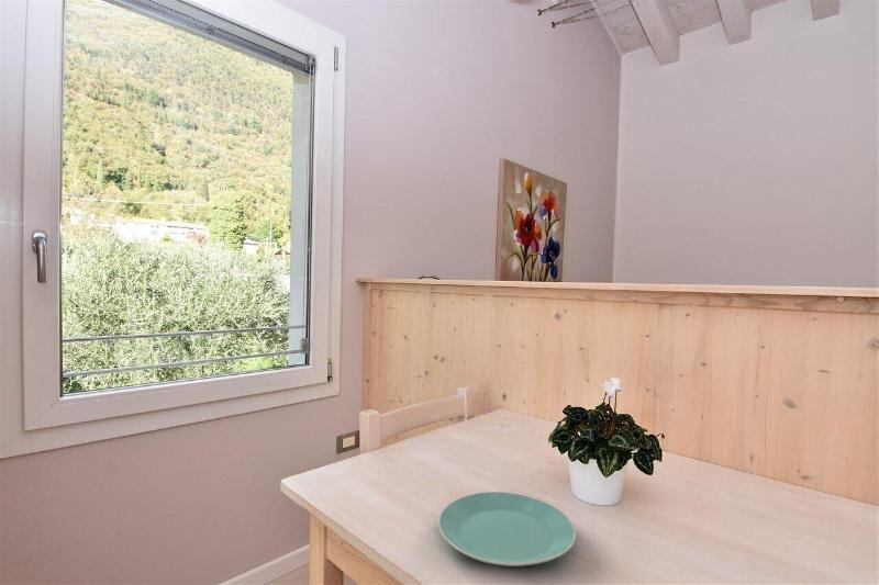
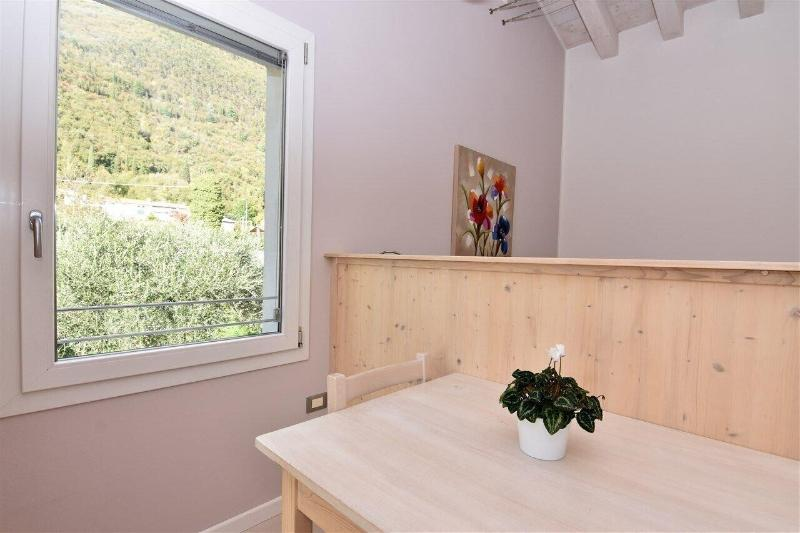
- plate [436,491,577,567]
